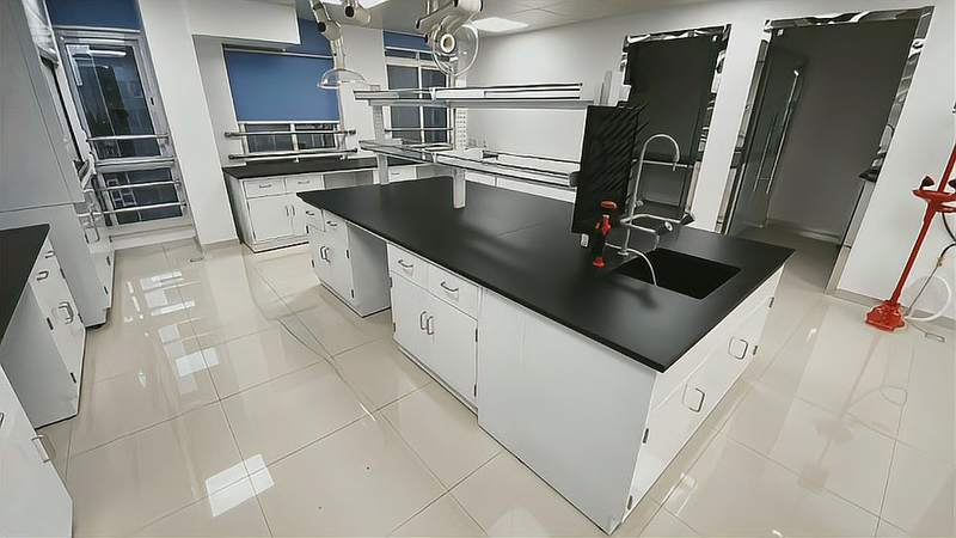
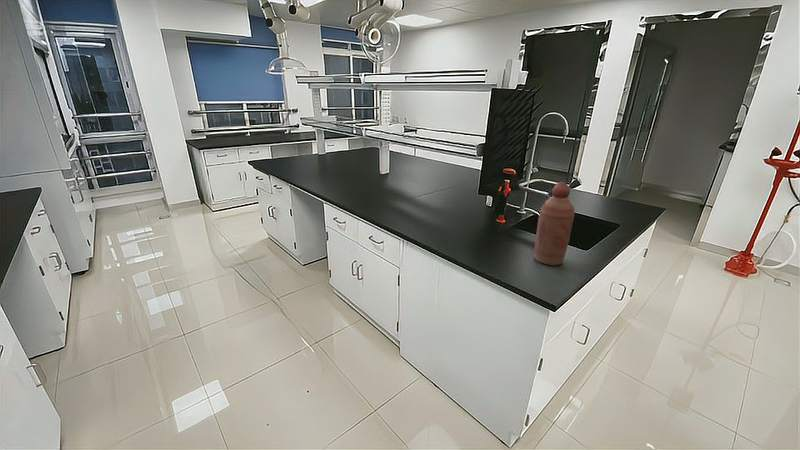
+ bottle [533,181,575,266]
